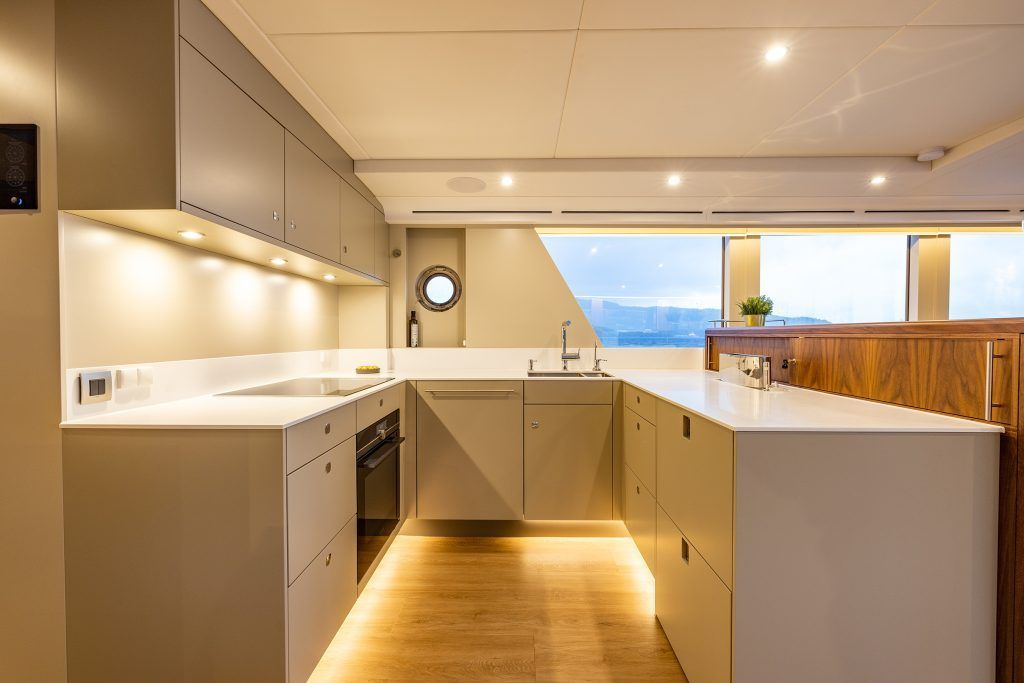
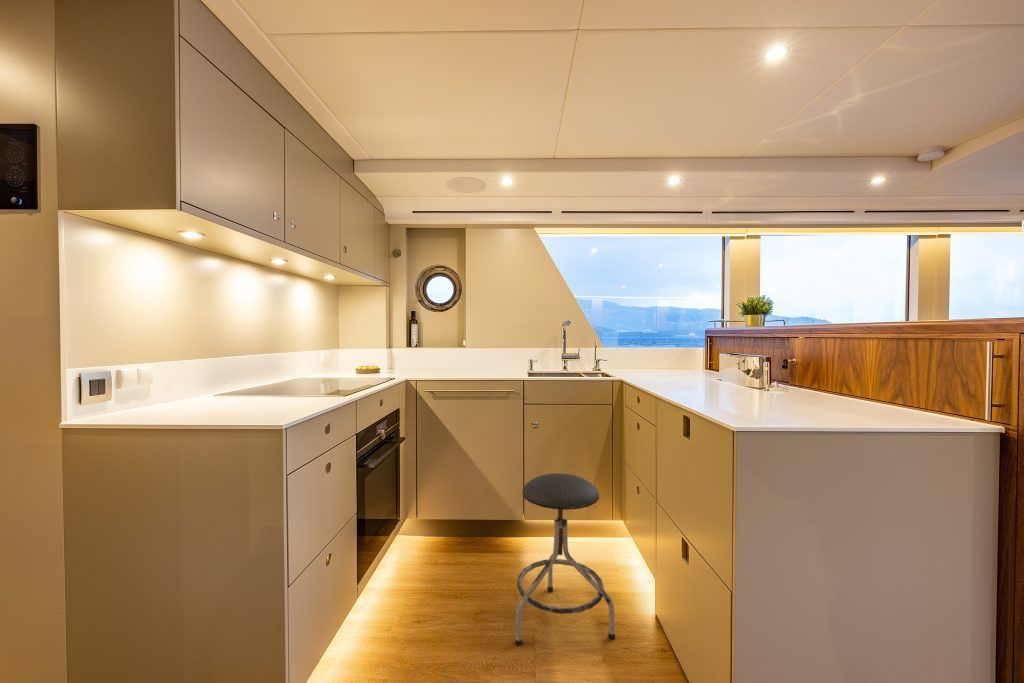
+ stool [514,472,616,647]
